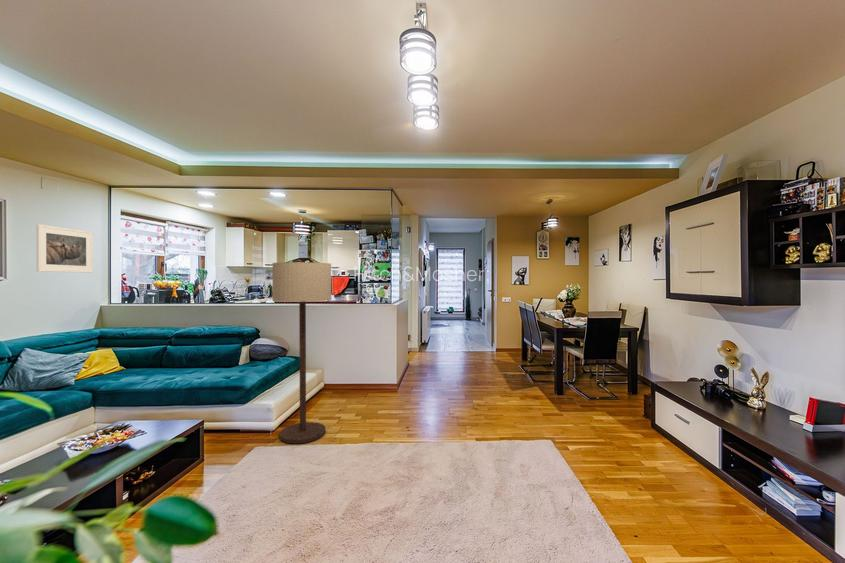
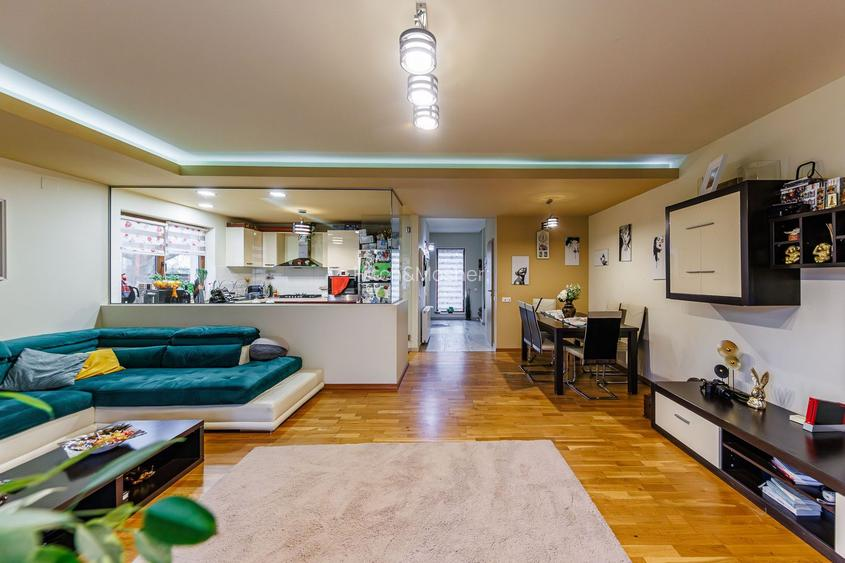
- floor lamp [271,261,332,444]
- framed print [36,223,94,274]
